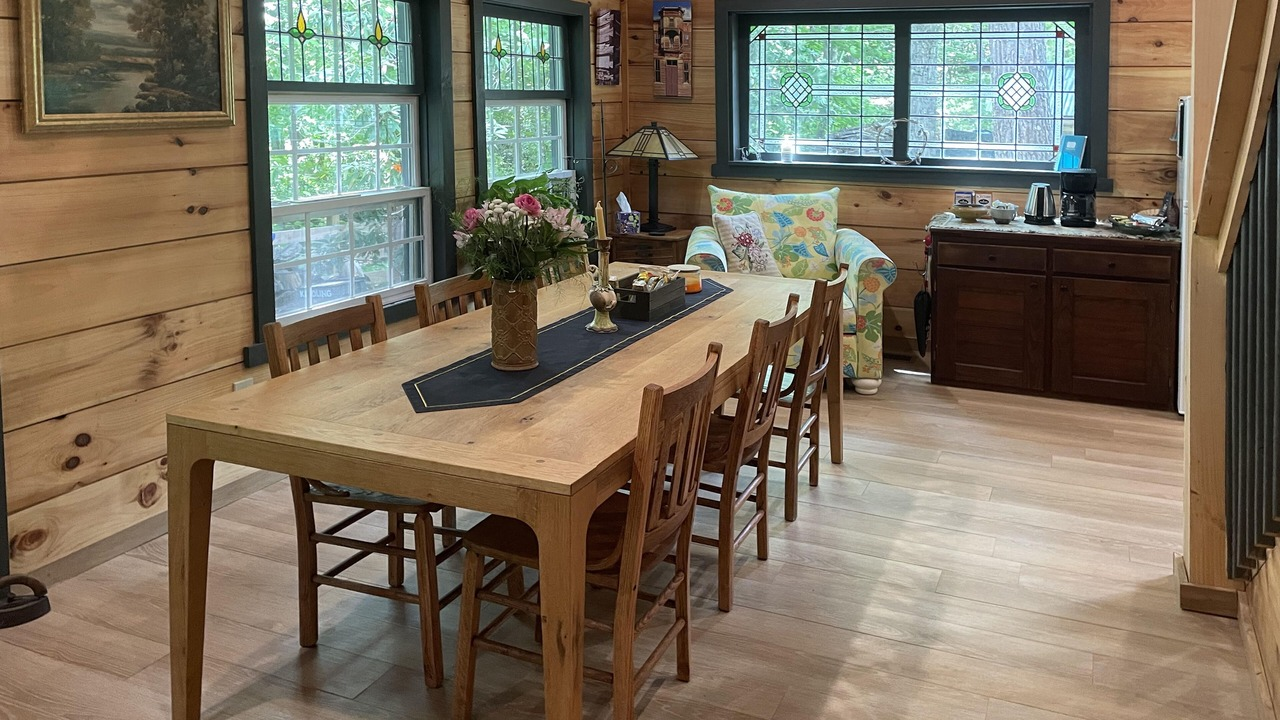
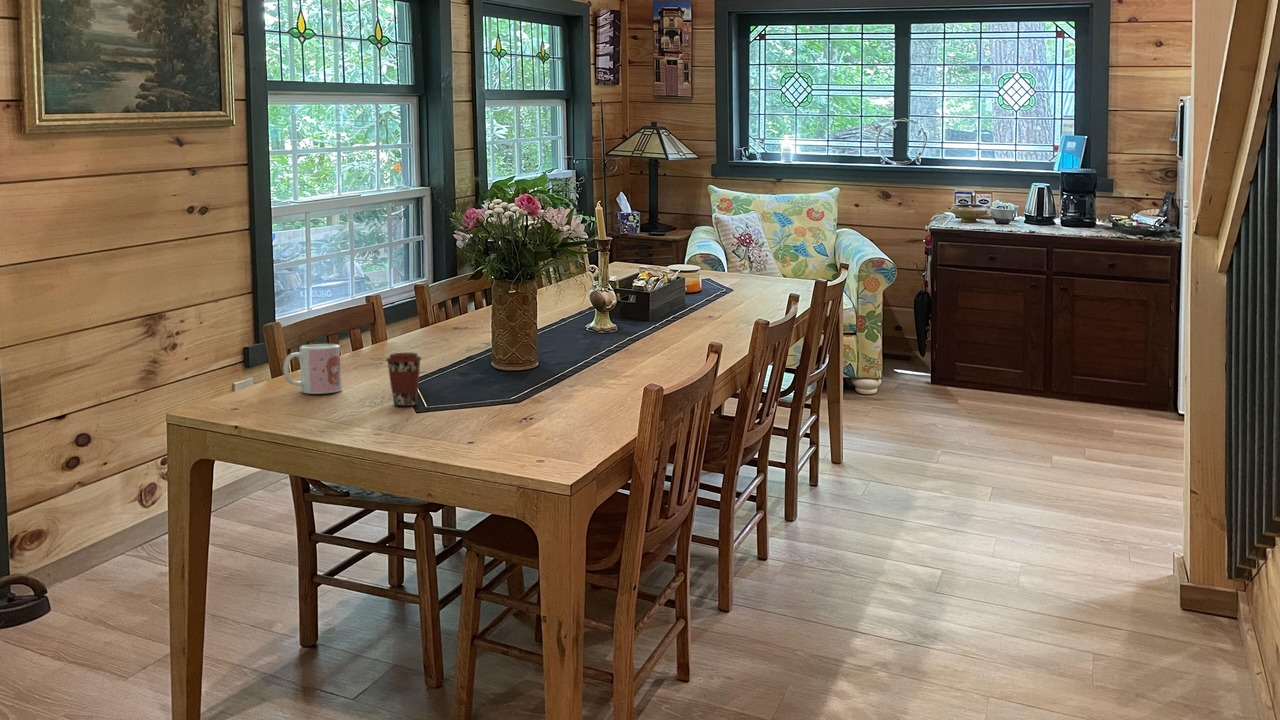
+ mug [282,343,342,395]
+ coffee cup [385,352,423,407]
